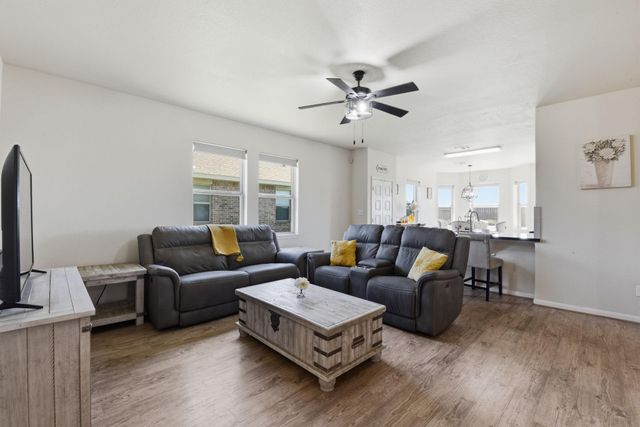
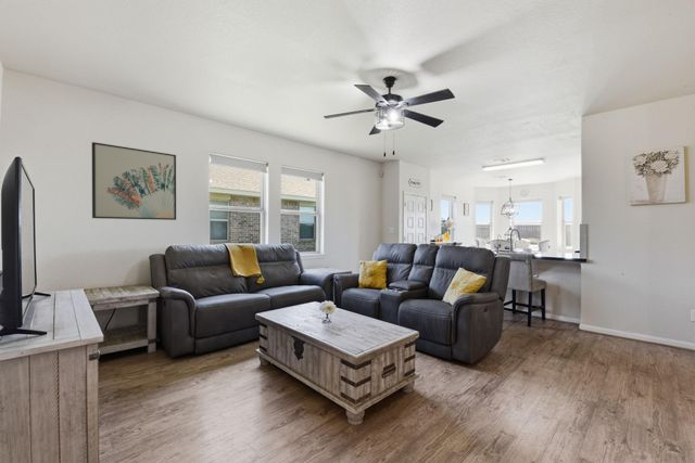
+ wall art [91,141,177,221]
